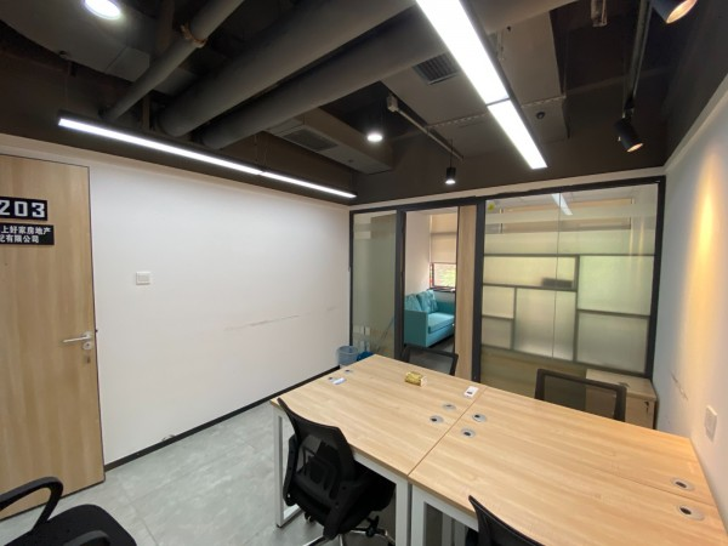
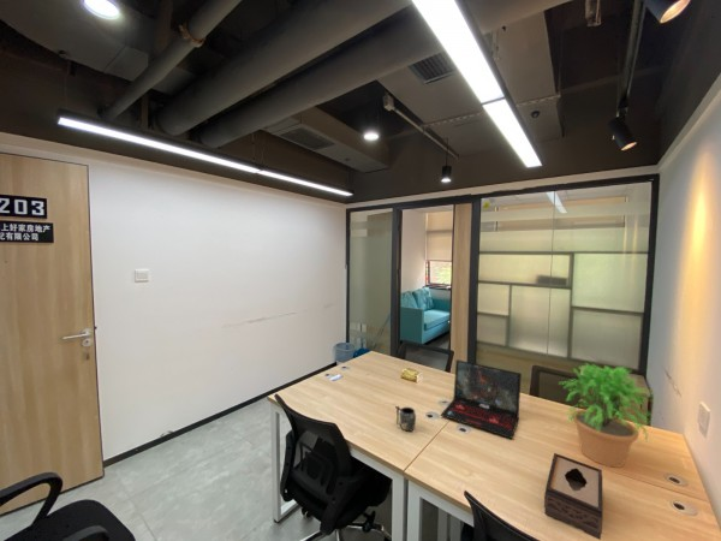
+ tissue box [543,452,603,541]
+ laptop [440,358,523,440]
+ mug [394,405,417,433]
+ potted plant [559,362,663,469]
